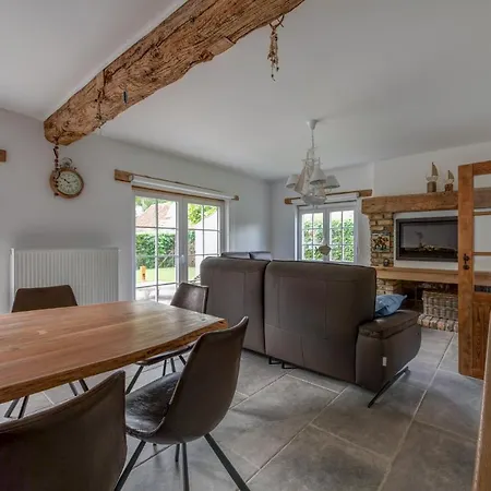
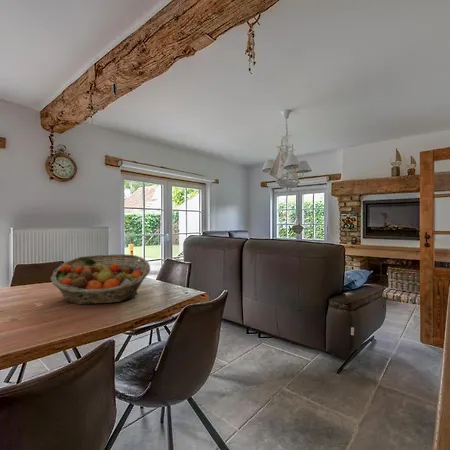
+ fruit basket [49,253,151,306]
